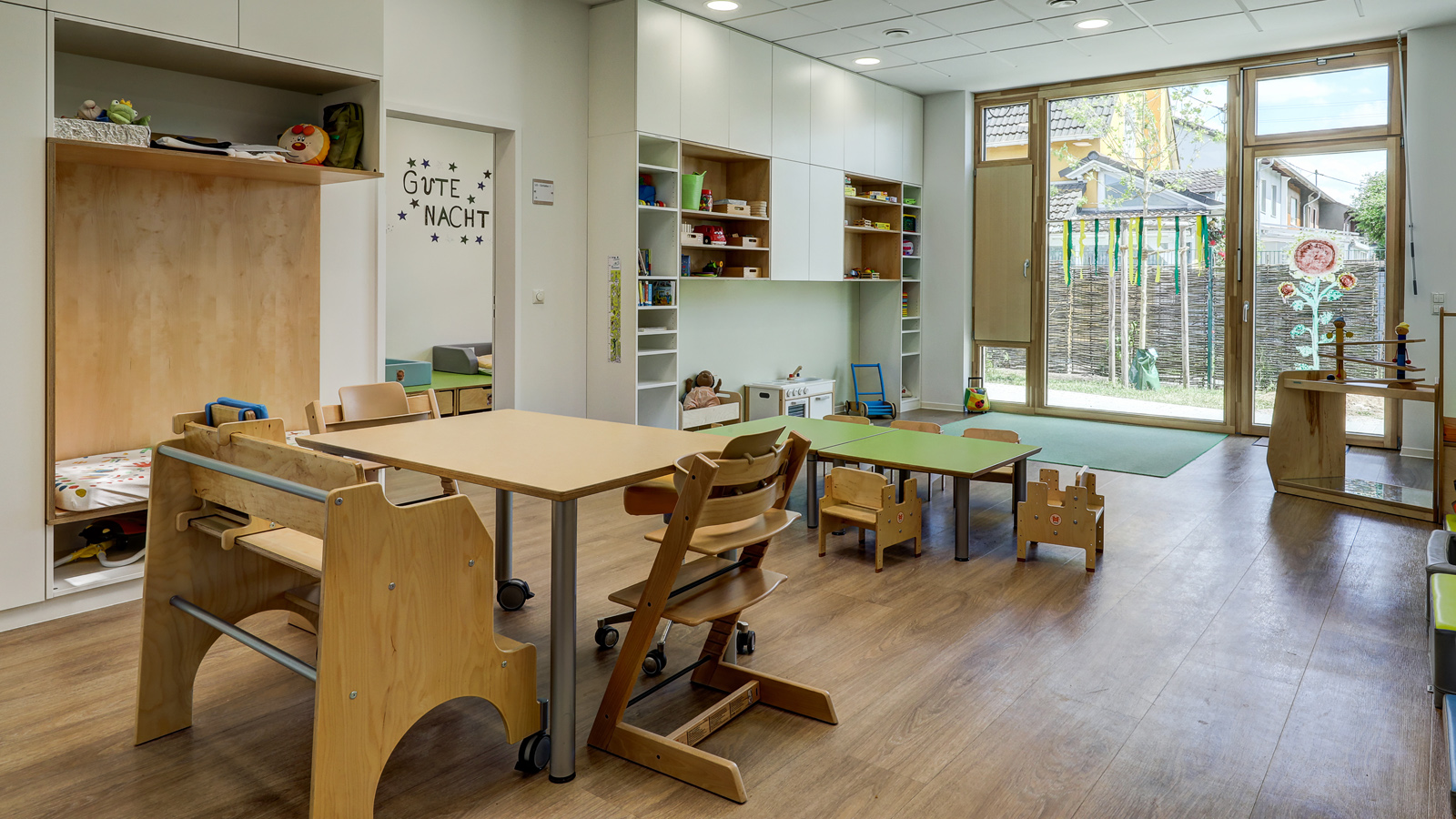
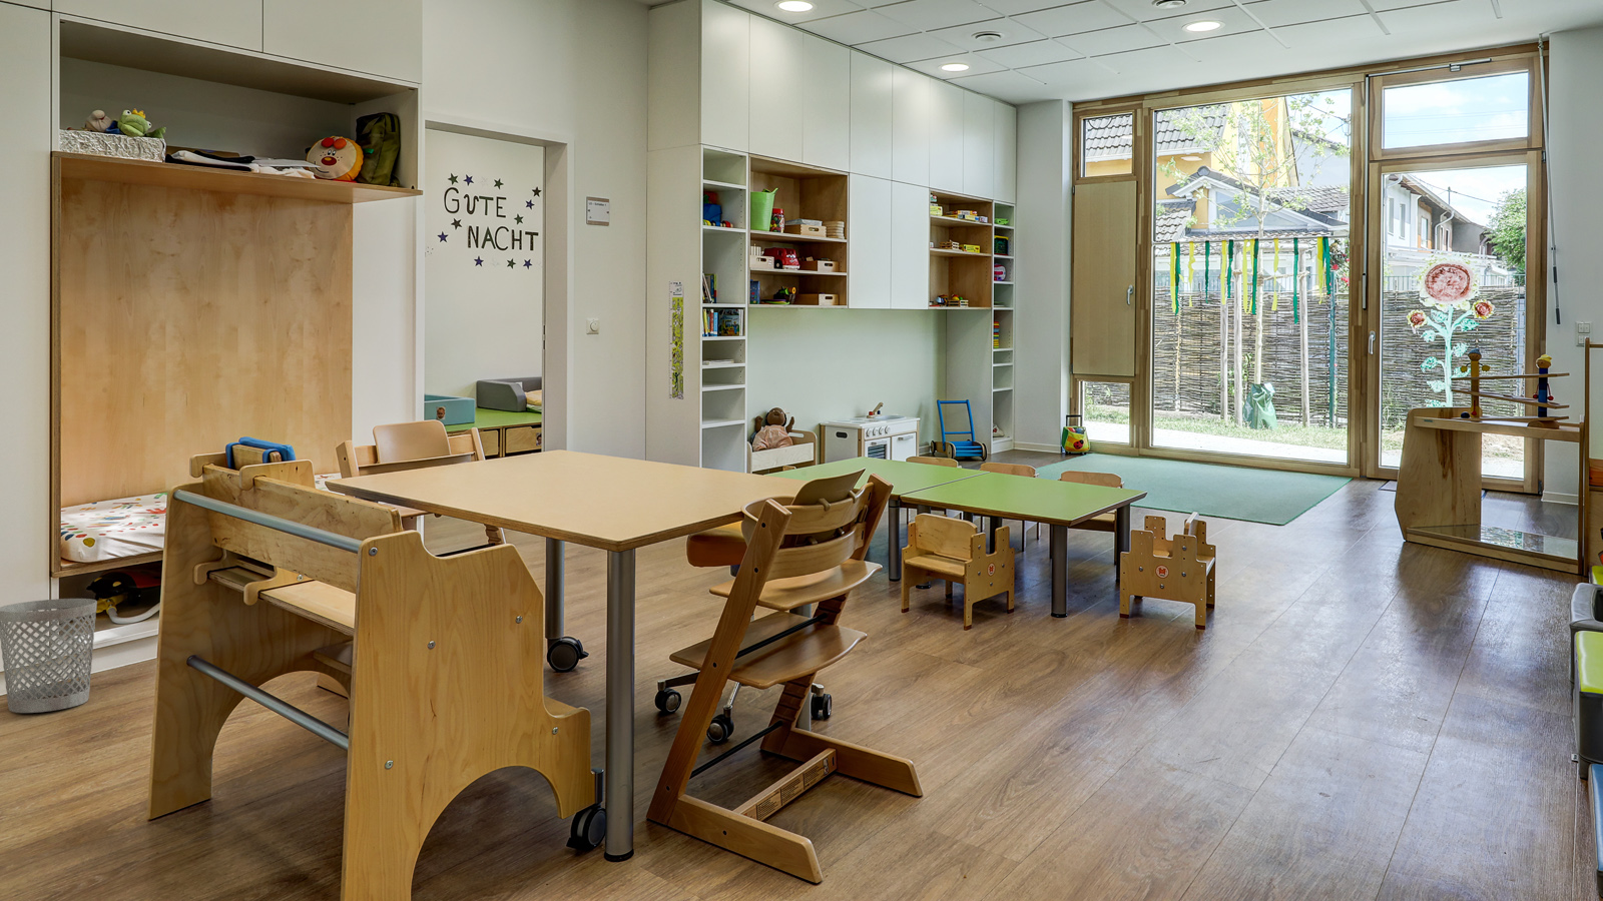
+ wastebasket [0,597,98,714]
